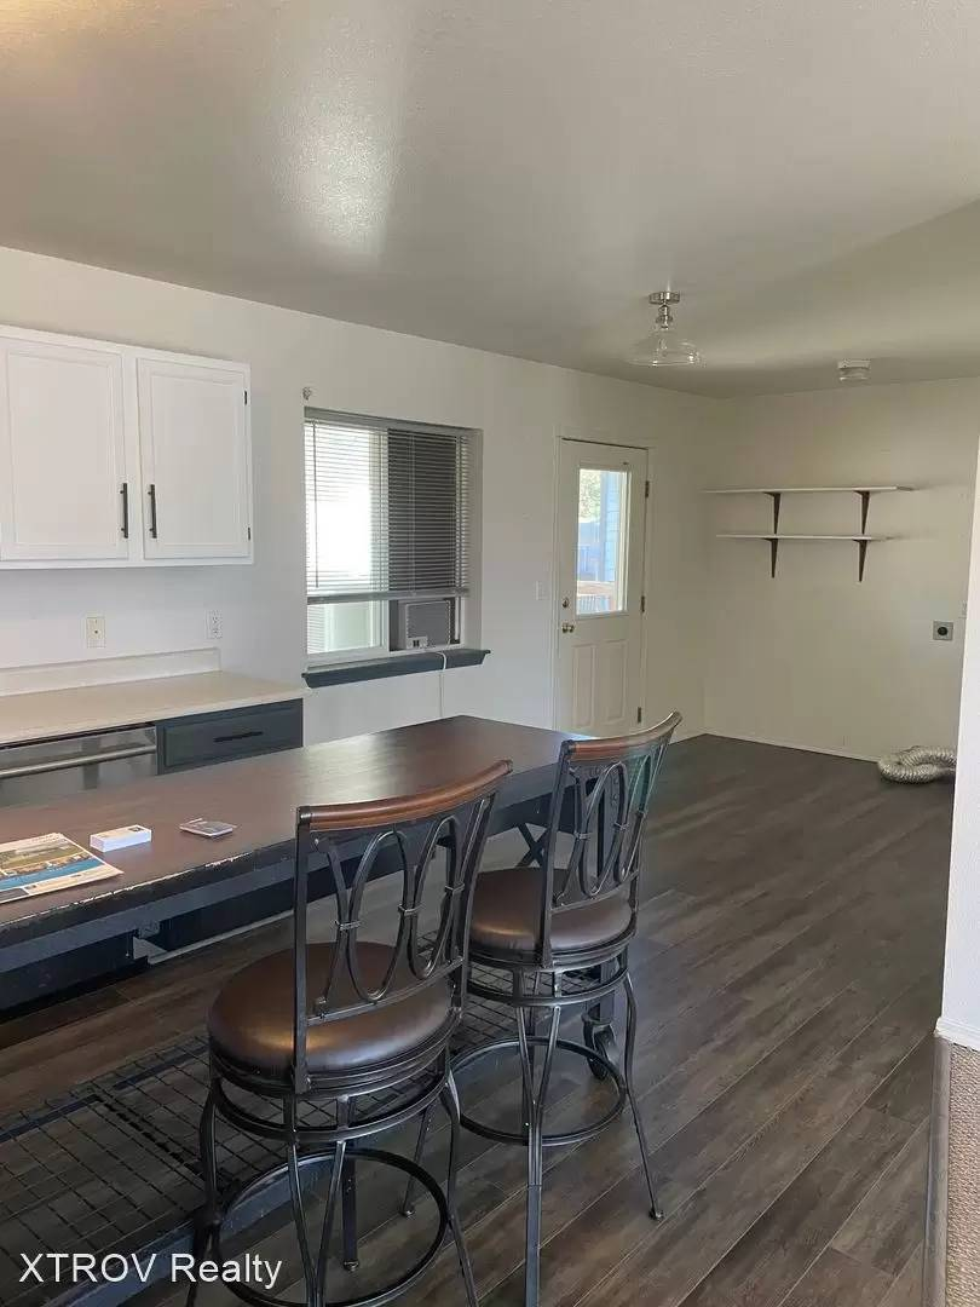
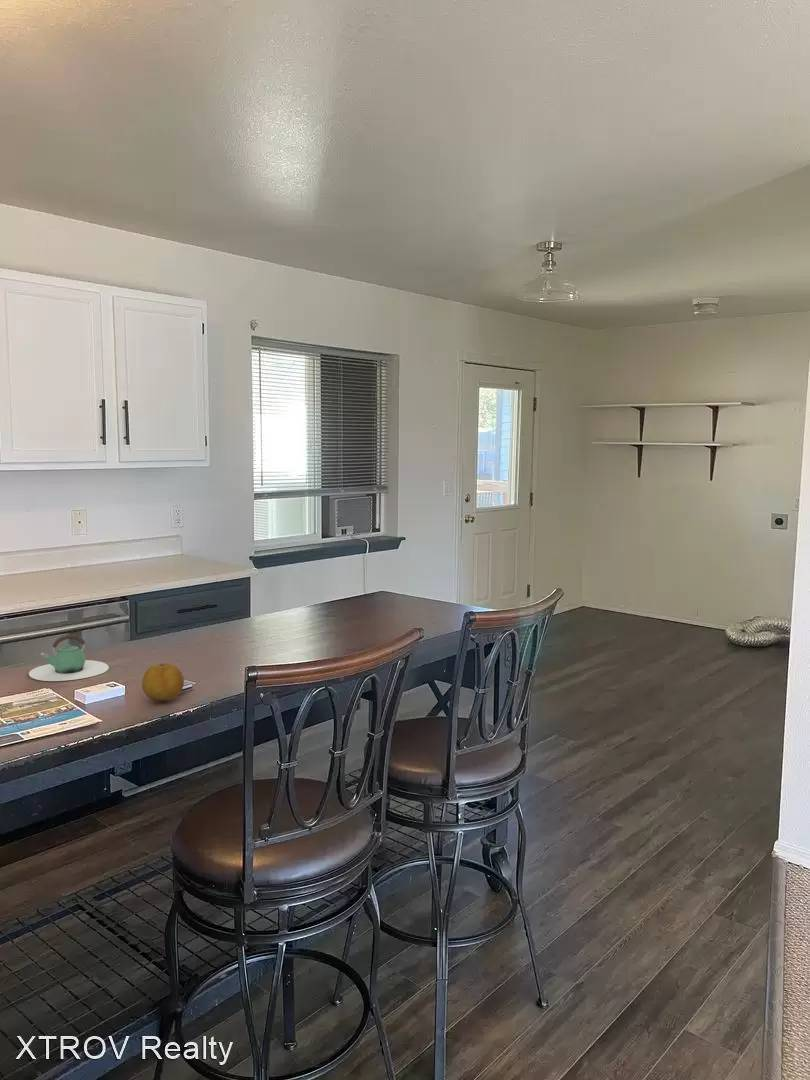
+ teapot [28,634,110,682]
+ fruit [141,662,185,702]
